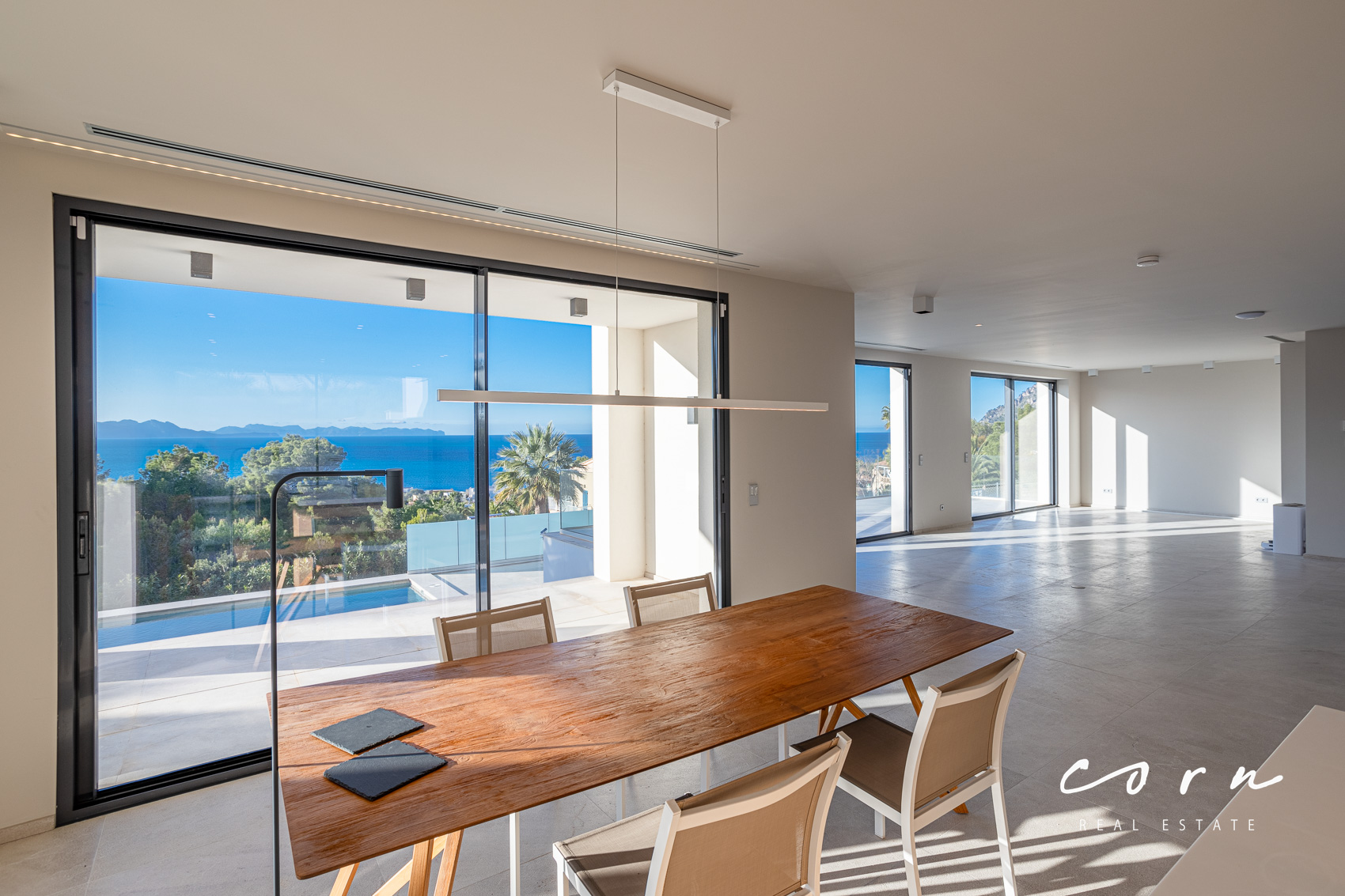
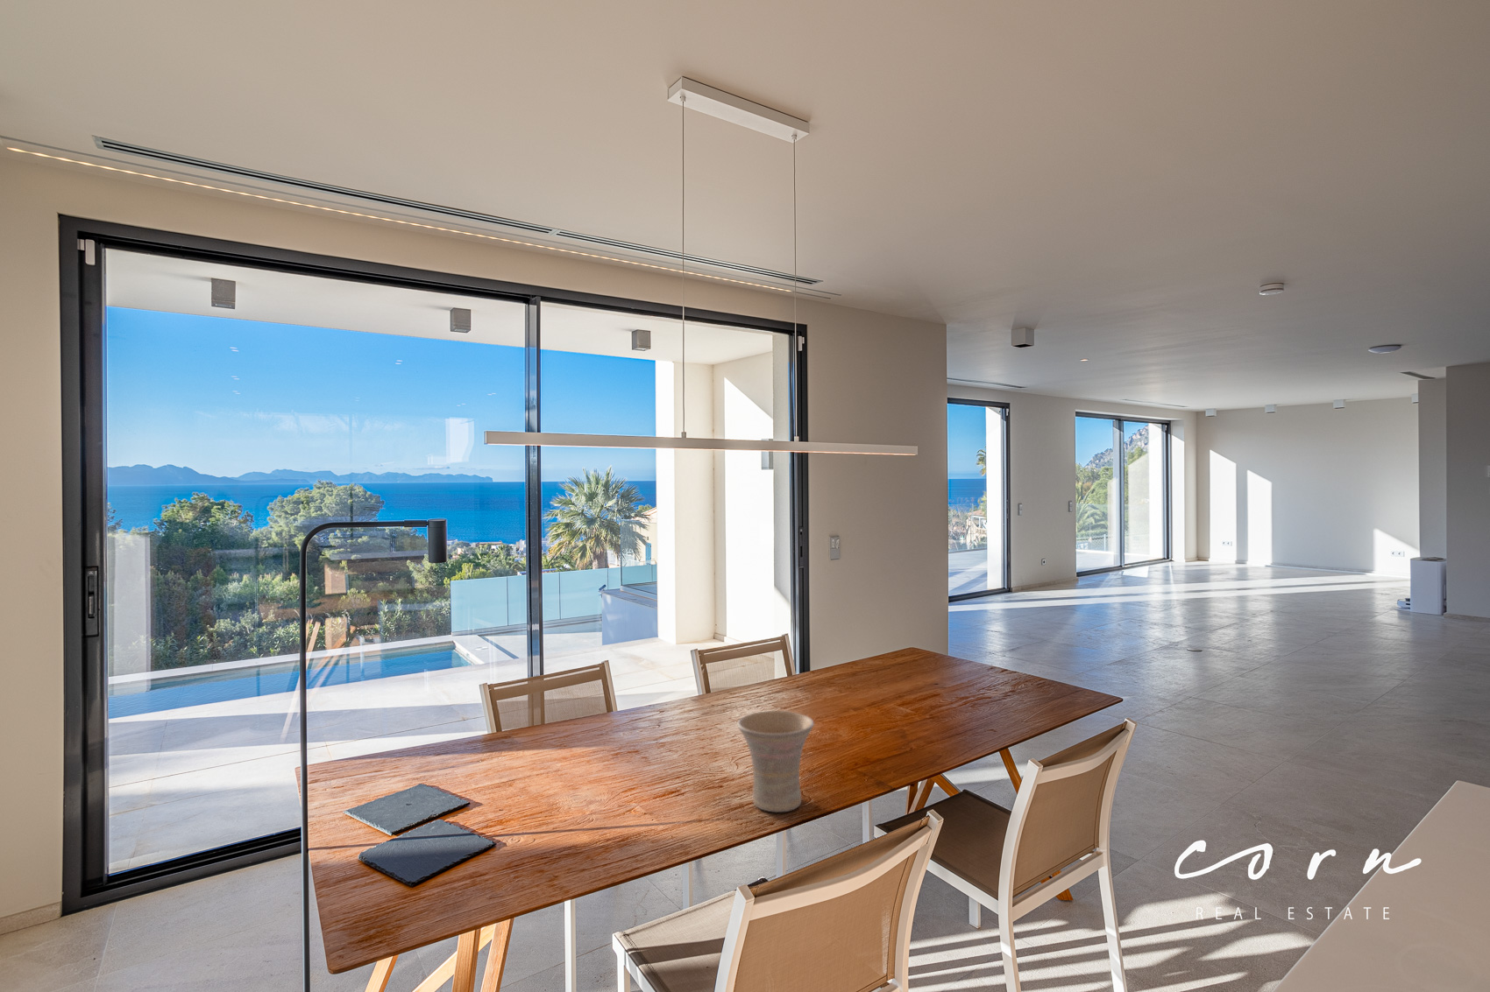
+ vase [737,710,815,814]
